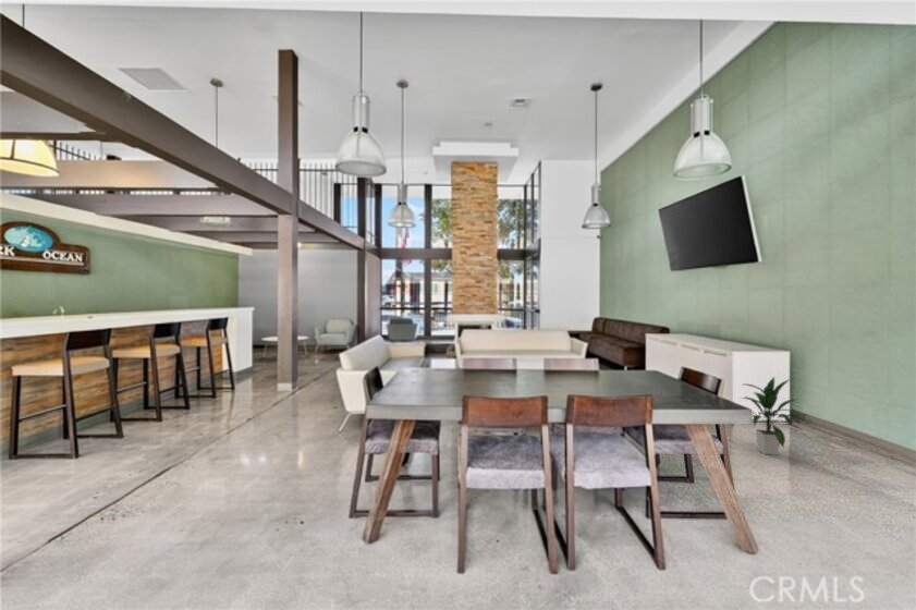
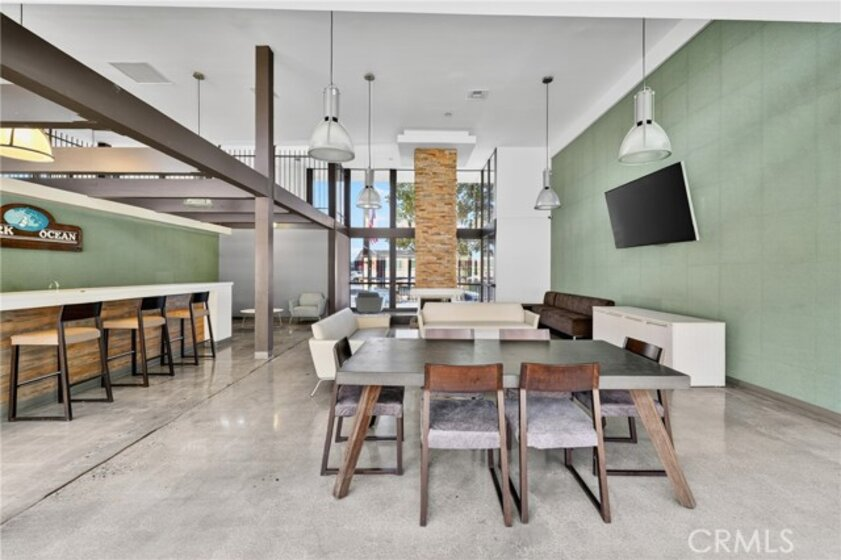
- indoor plant [740,376,805,456]
